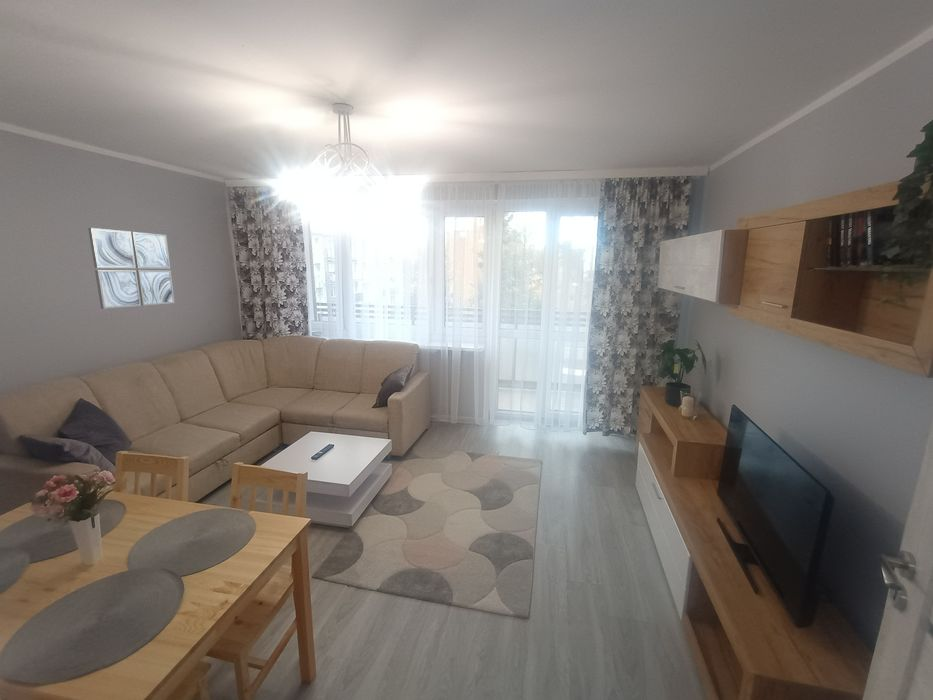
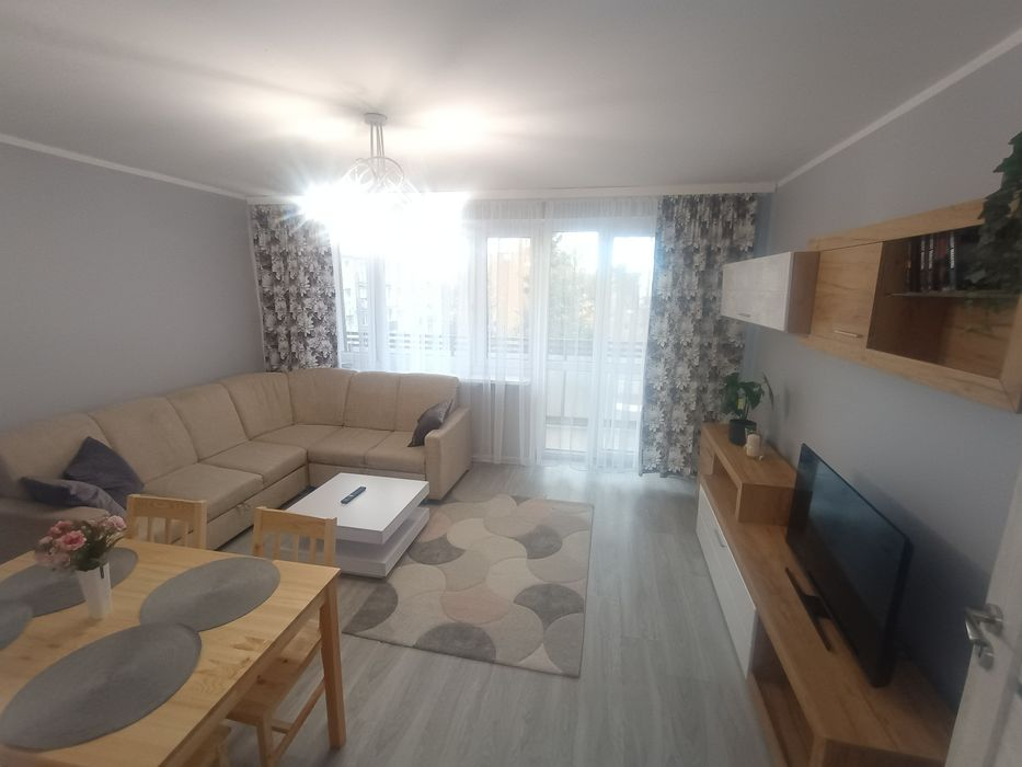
- wall art [87,227,176,310]
